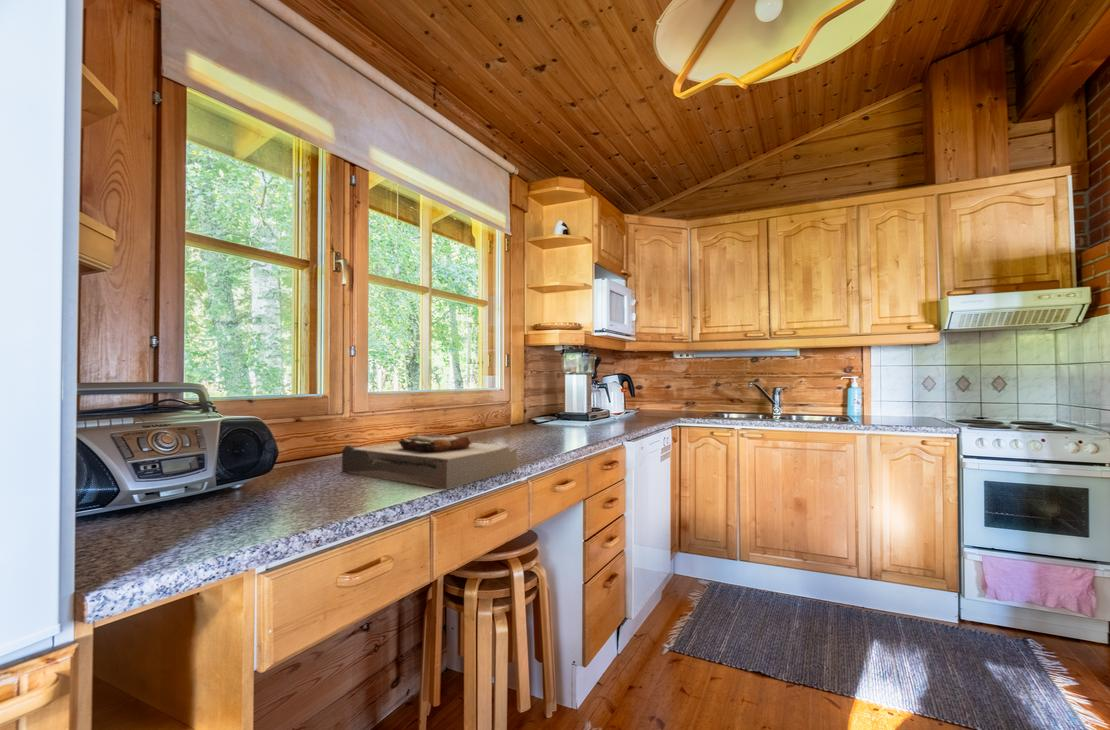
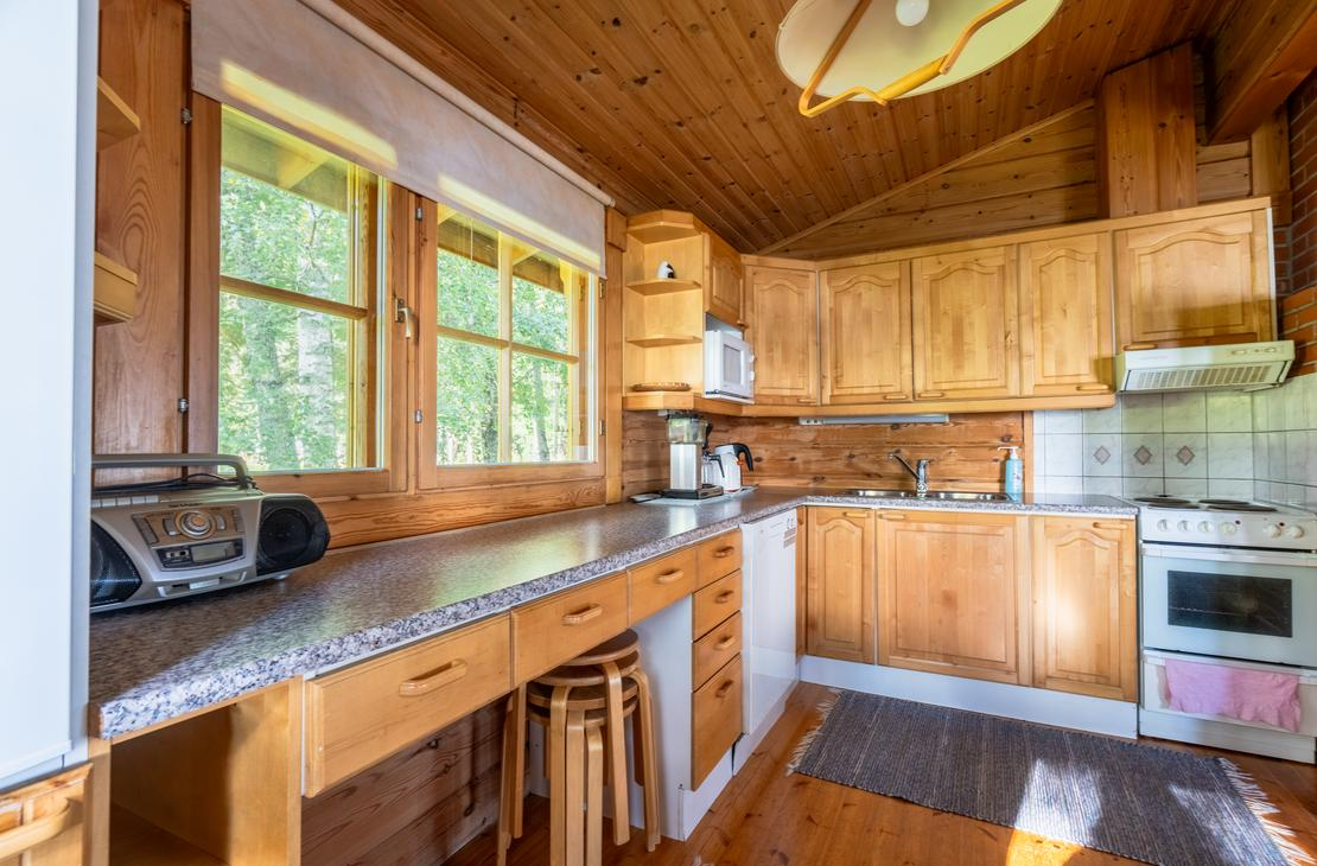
- toast [341,432,518,491]
